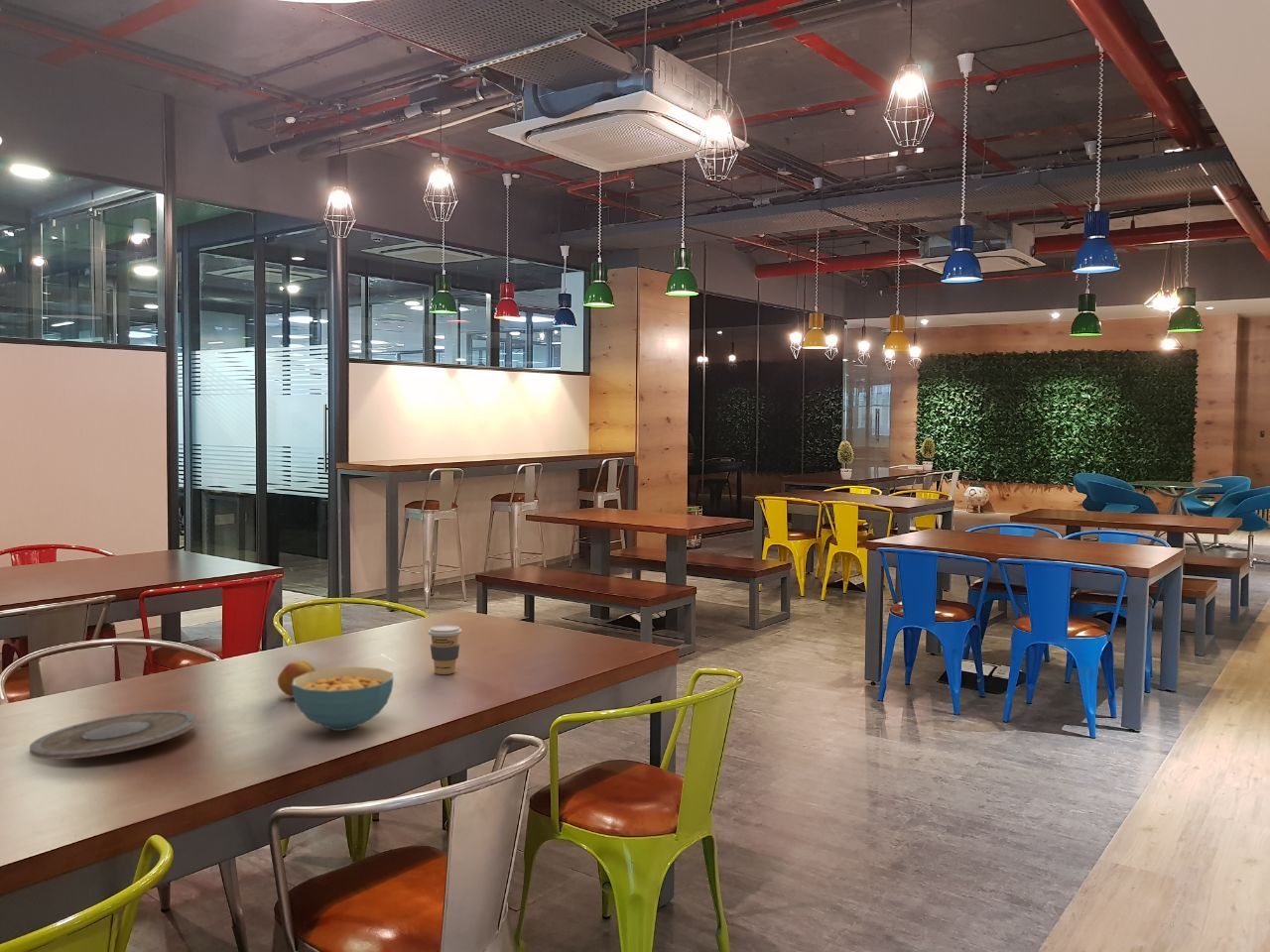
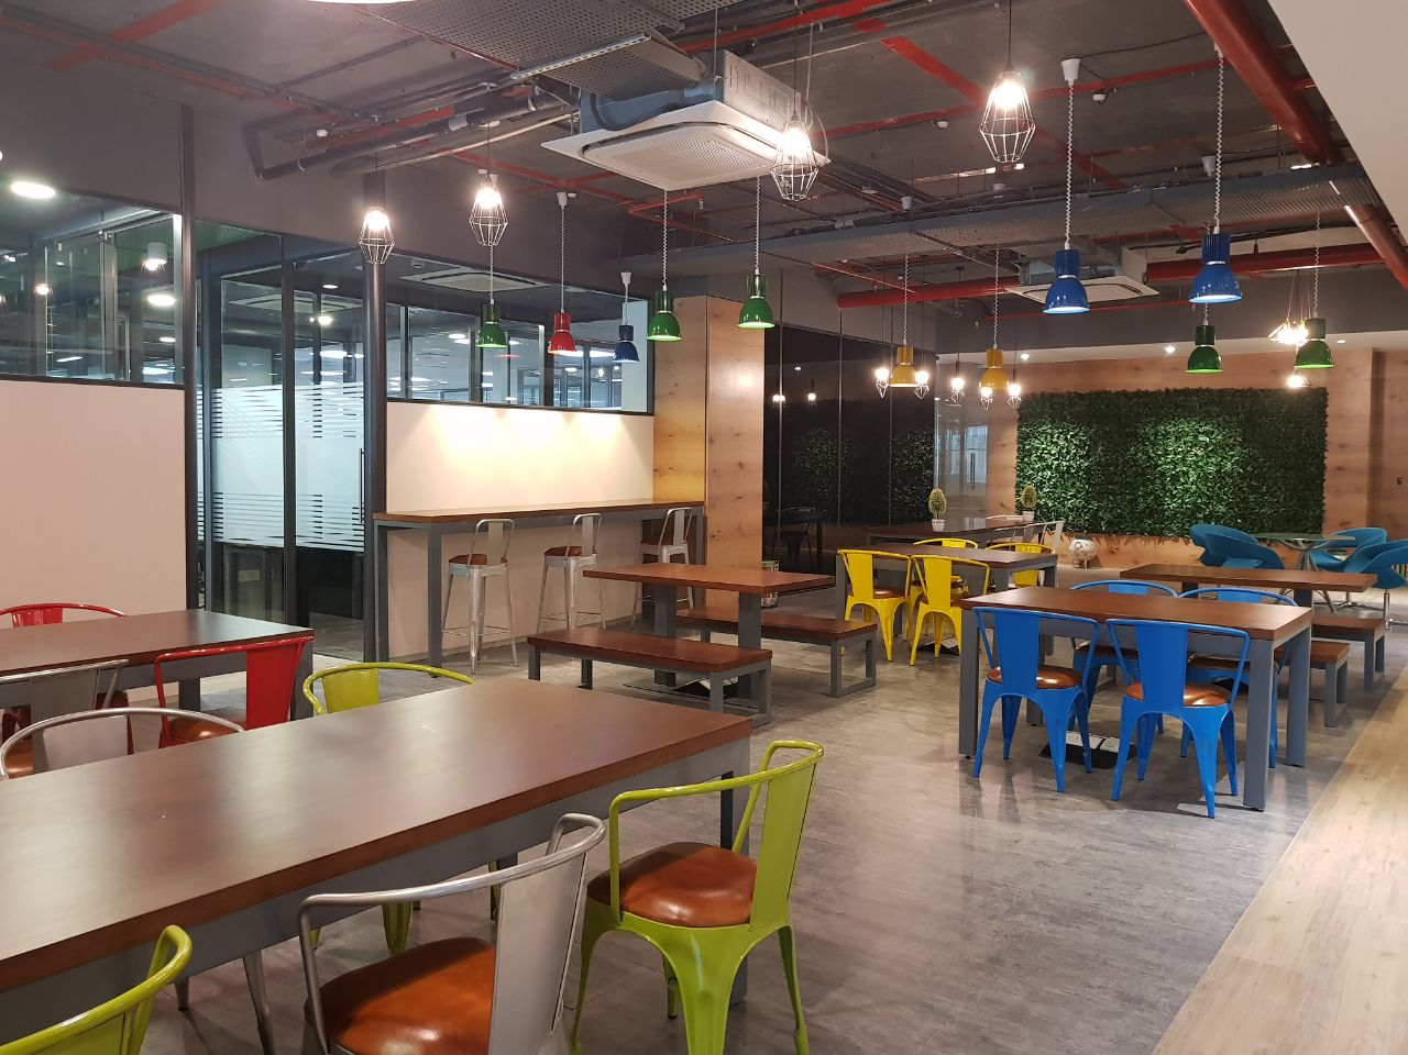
- fruit [277,659,317,697]
- cereal bowl [292,666,395,732]
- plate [29,709,198,760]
- coffee cup [427,624,462,675]
